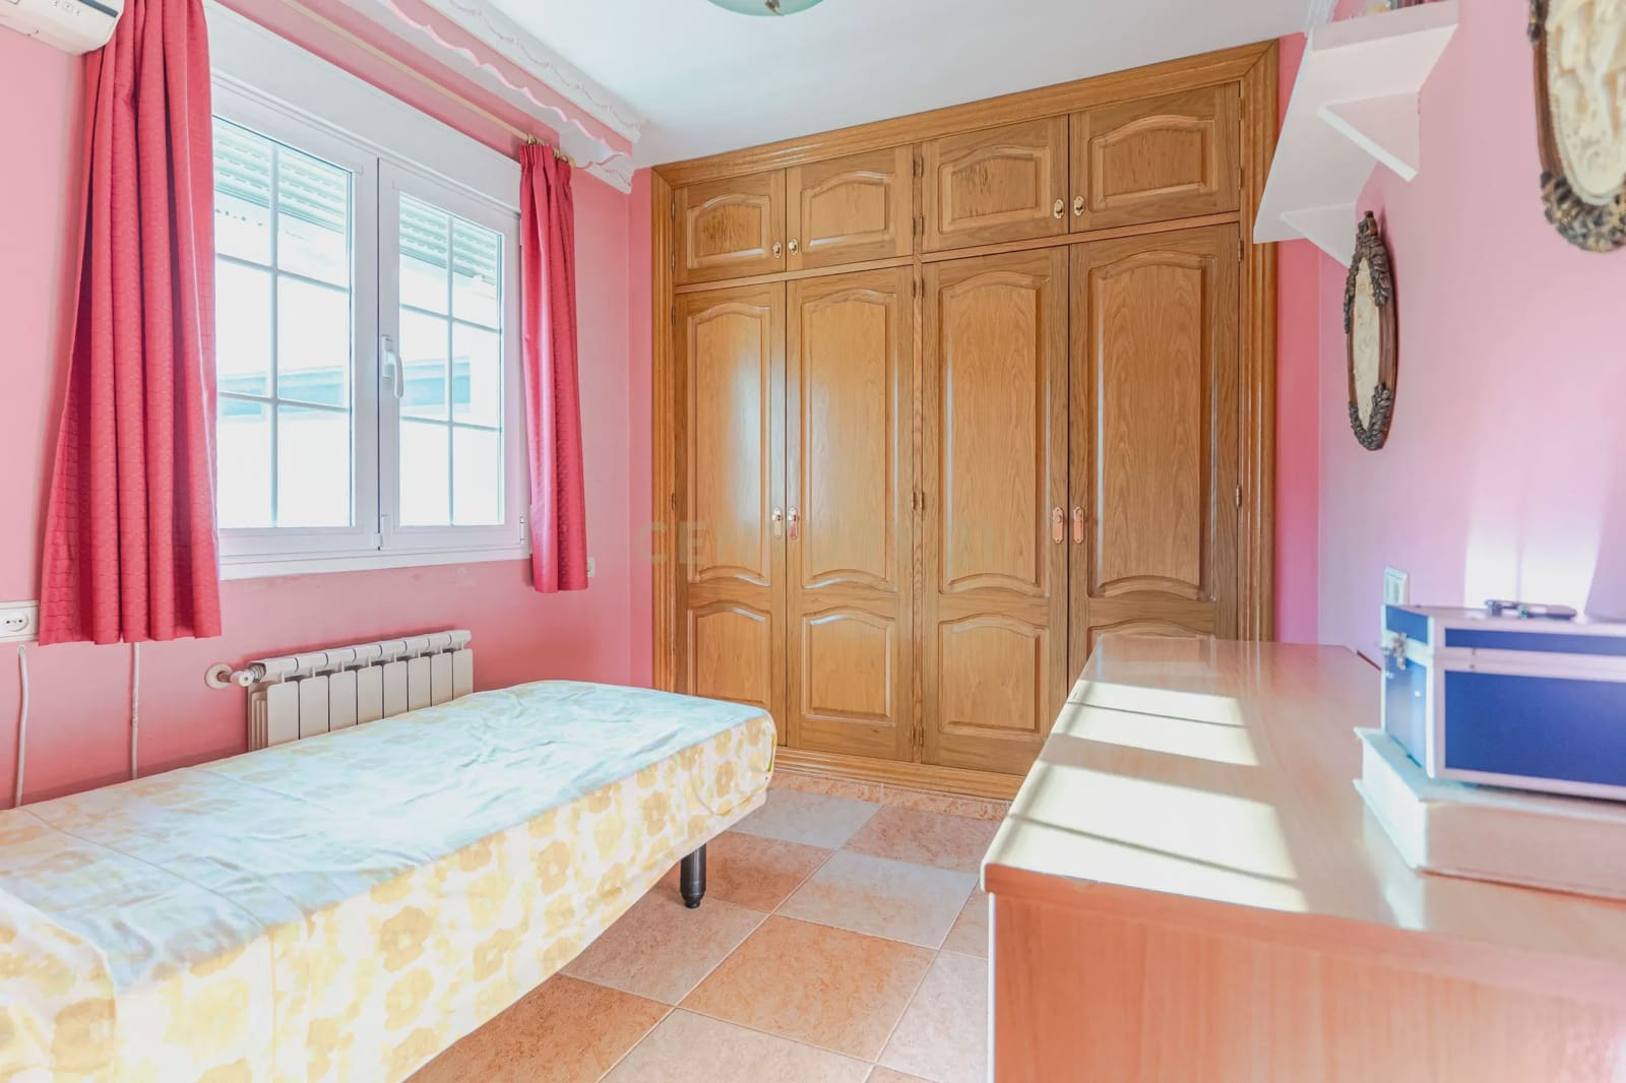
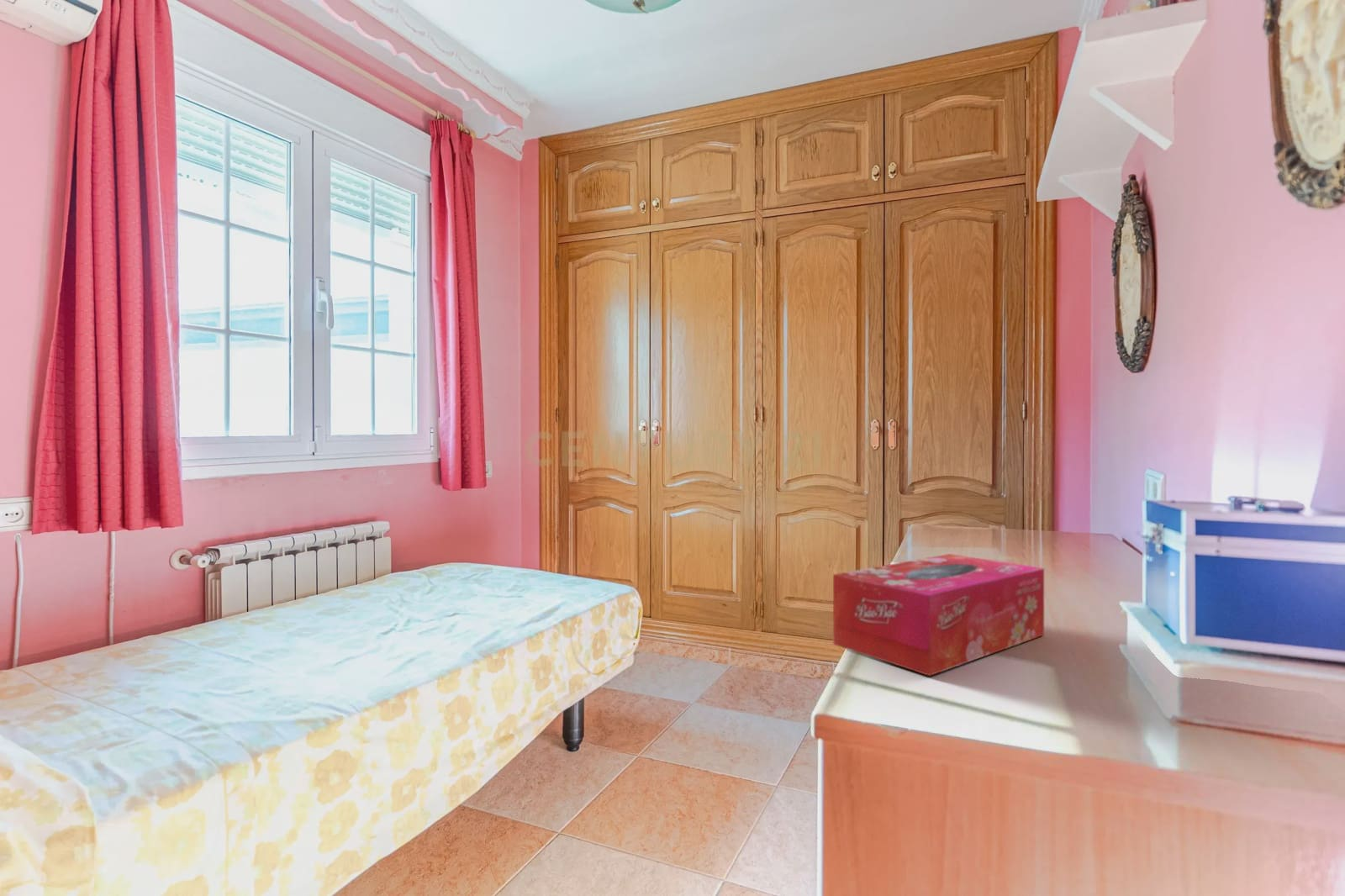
+ tissue box [832,553,1045,677]
